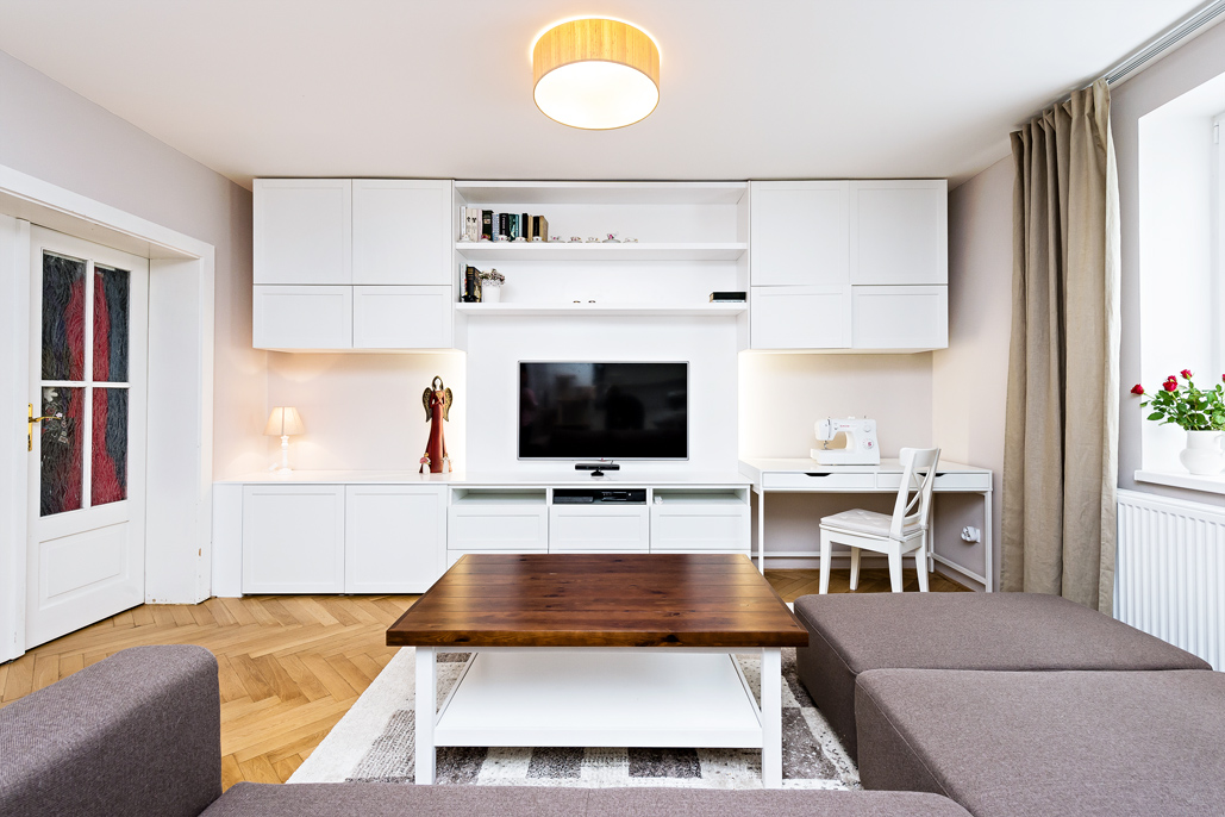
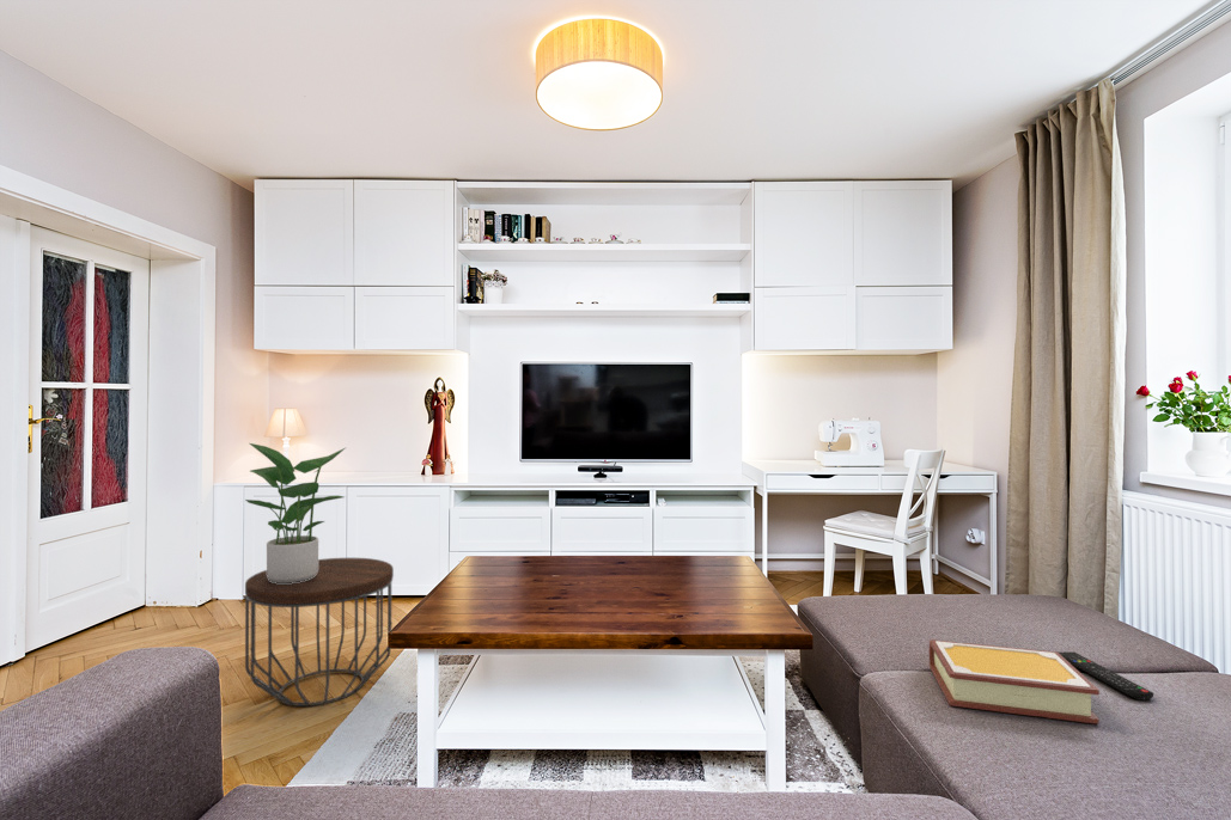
+ remote control [1056,650,1154,702]
+ side table [244,557,395,708]
+ book [927,638,1101,724]
+ potted plant [244,442,346,583]
